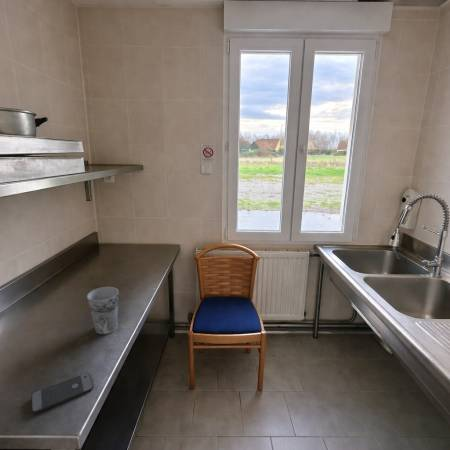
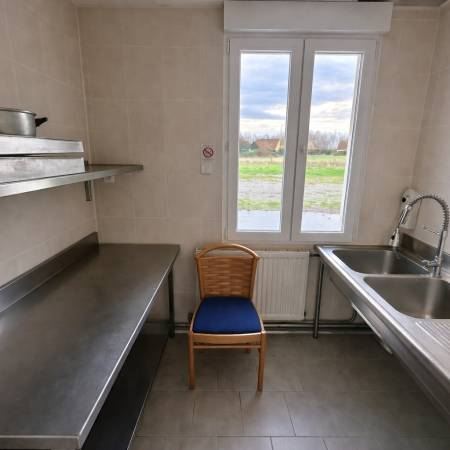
- cup [86,286,120,336]
- smartphone [30,372,94,414]
